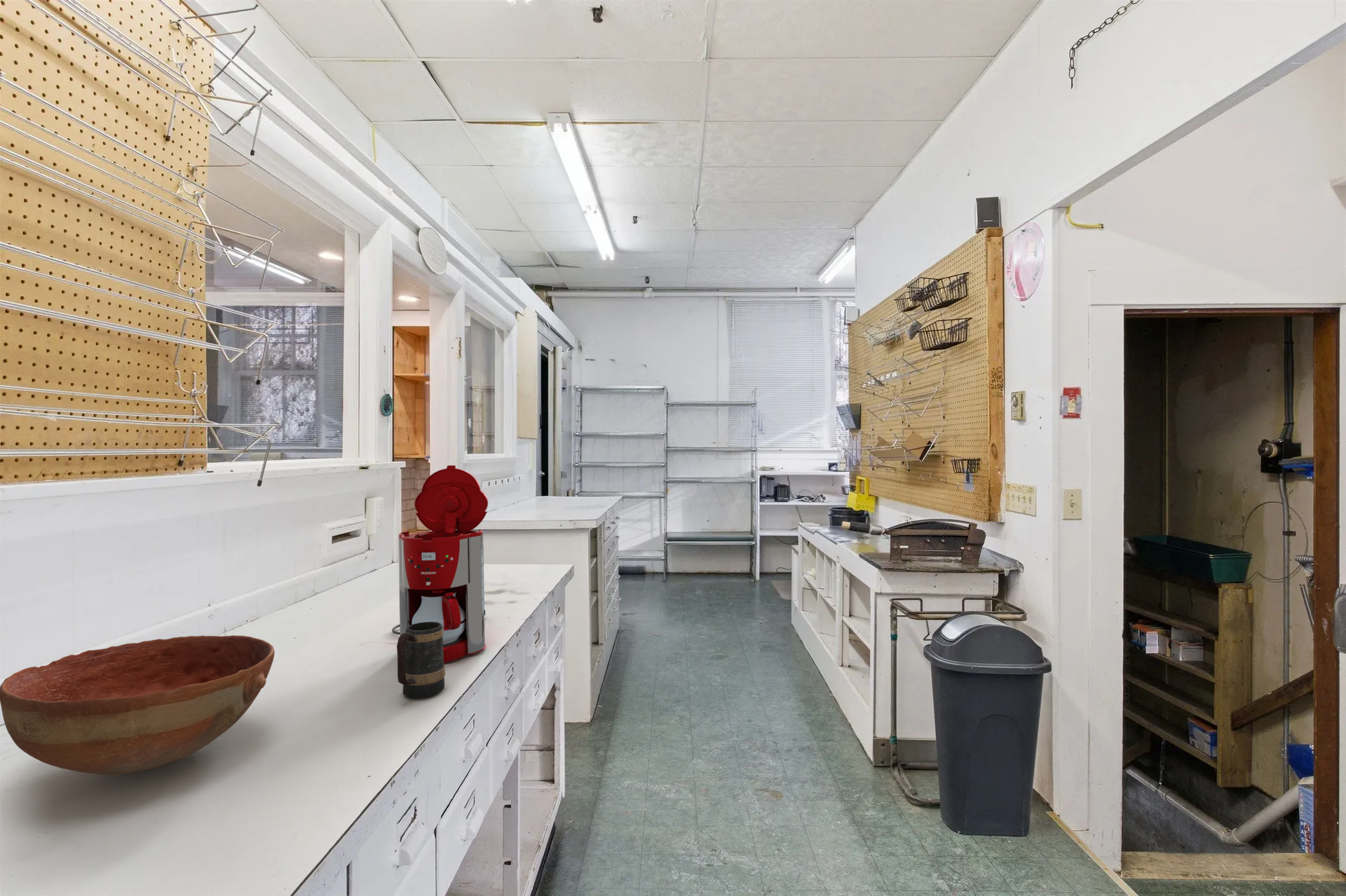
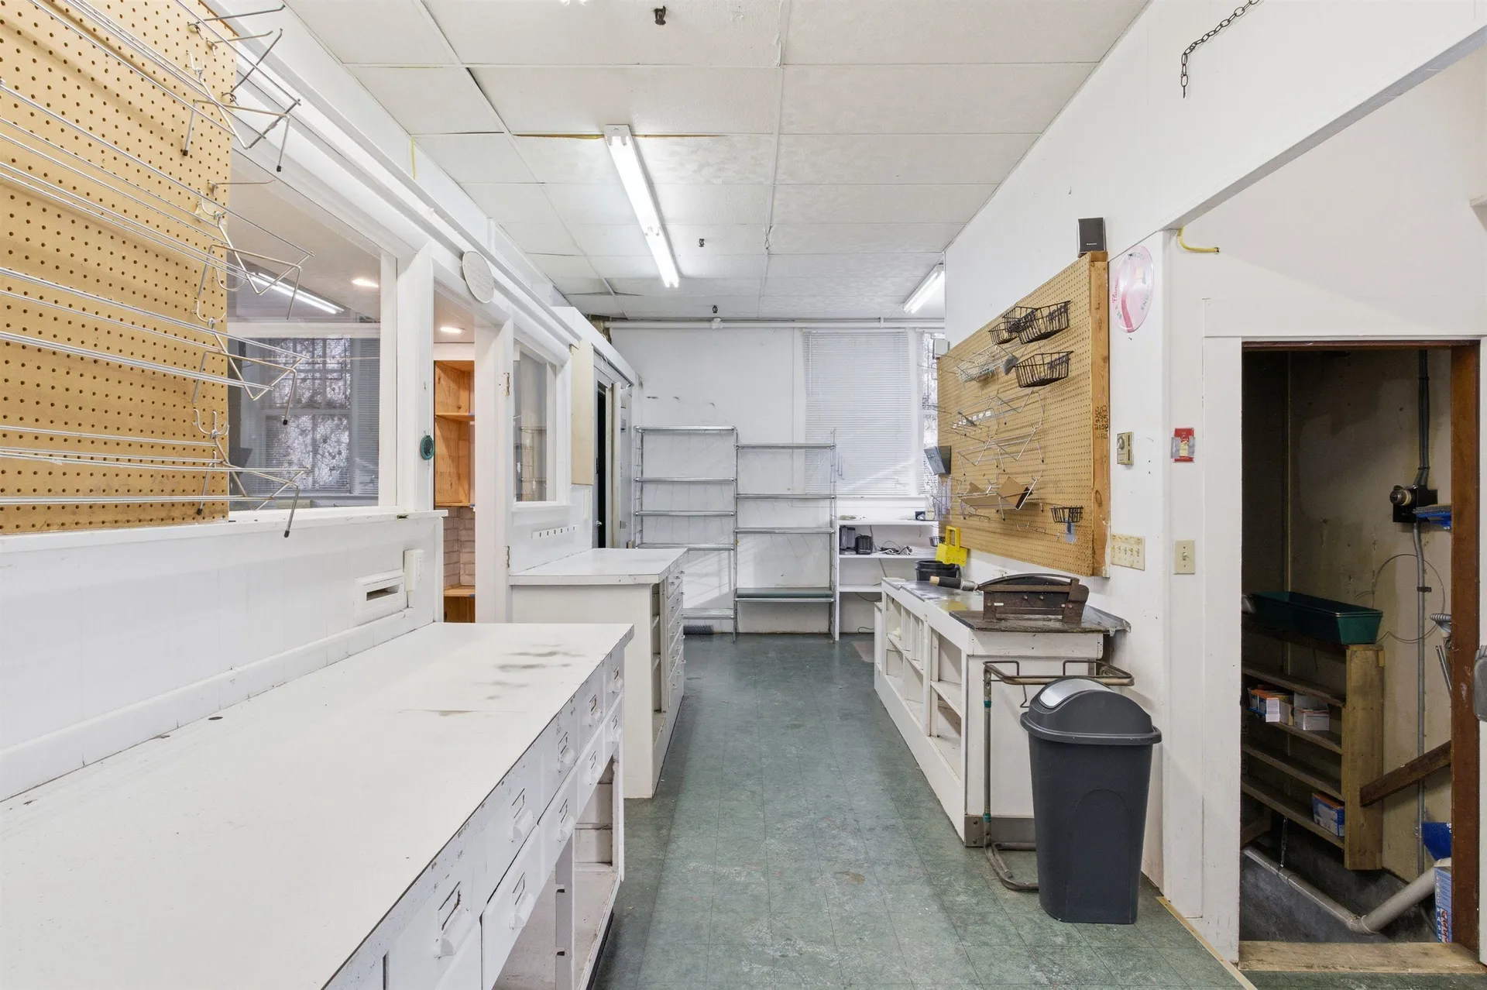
- bowl [0,634,275,775]
- coffee maker [391,465,489,663]
- mug [396,622,446,699]
